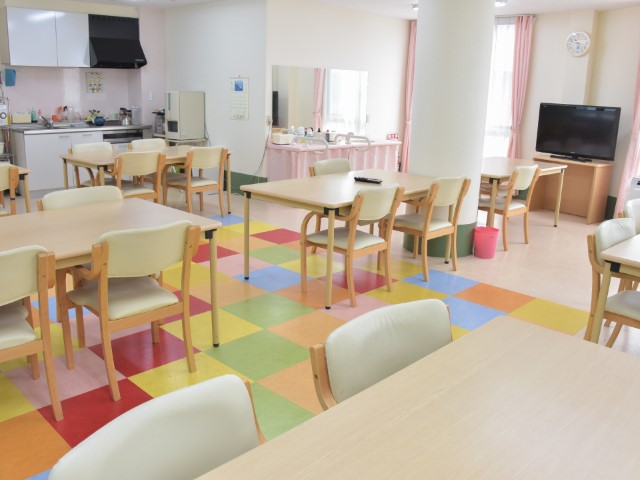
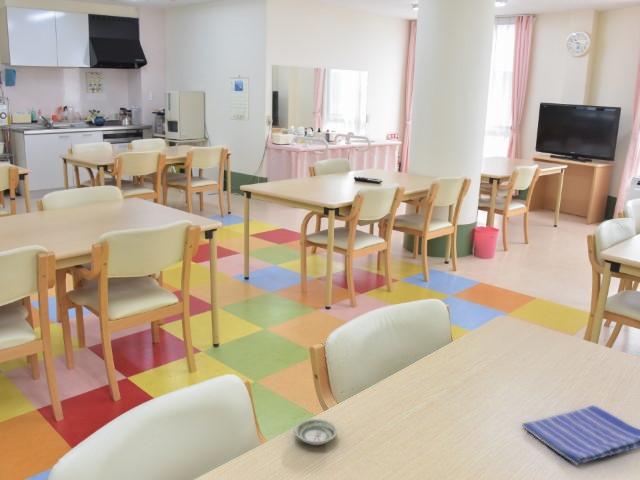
+ saucer [293,418,338,446]
+ dish towel [521,405,640,466]
